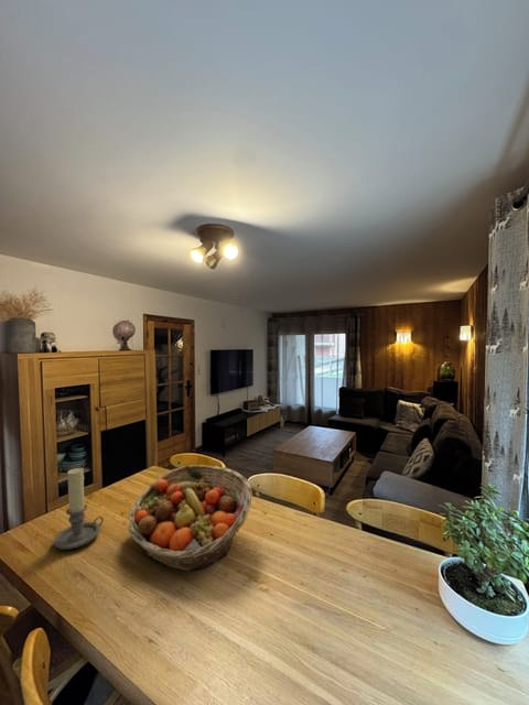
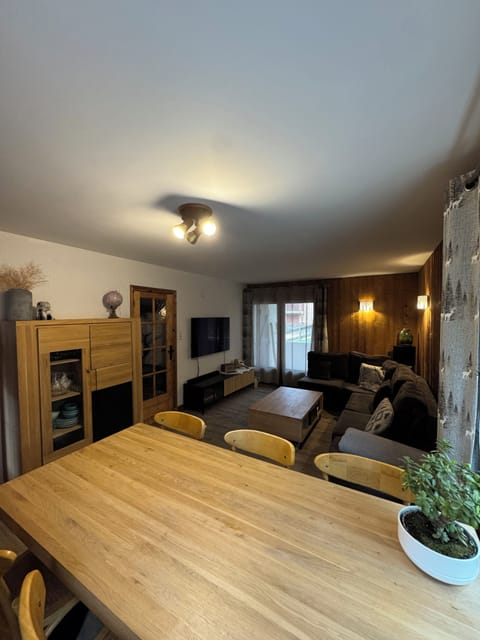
- candle holder [53,467,105,551]
- fruit basket [128,464,253,572]
